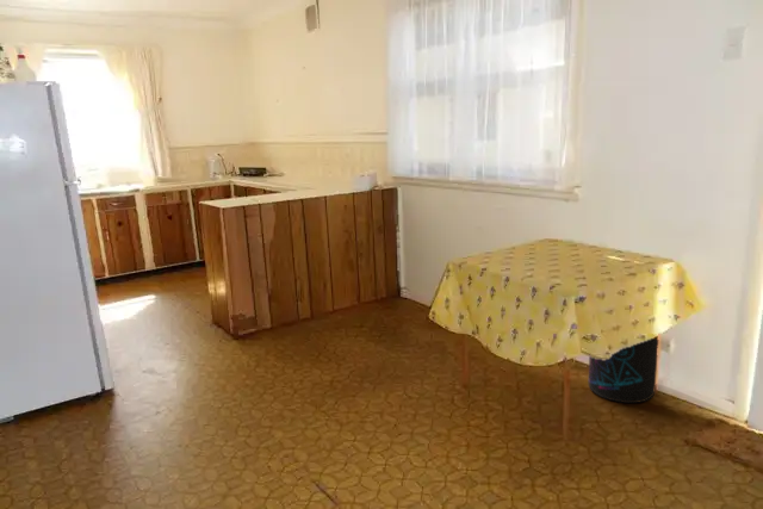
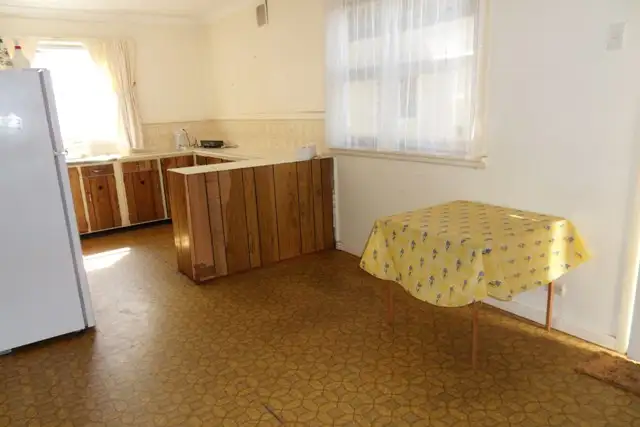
- supplement container [588,336,659,404]
